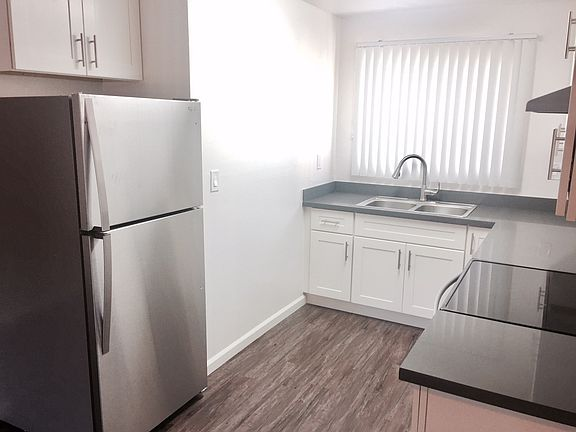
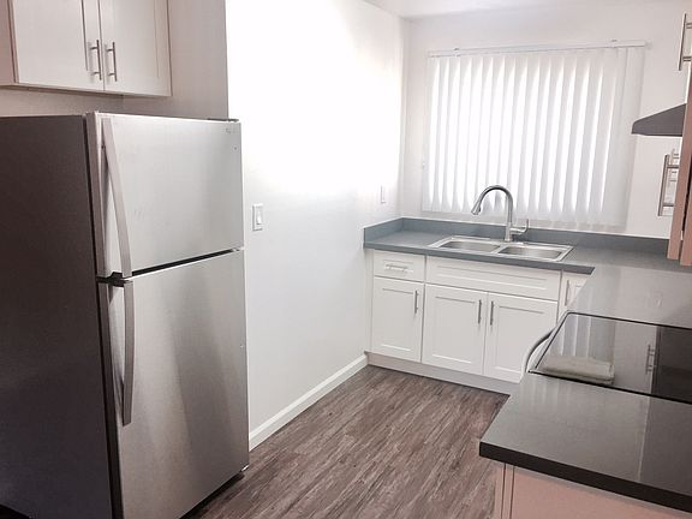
+ washcloth [541,352,615,386]
